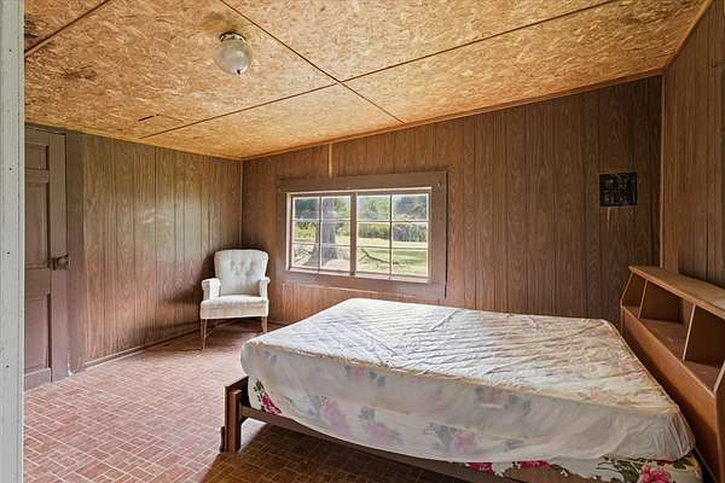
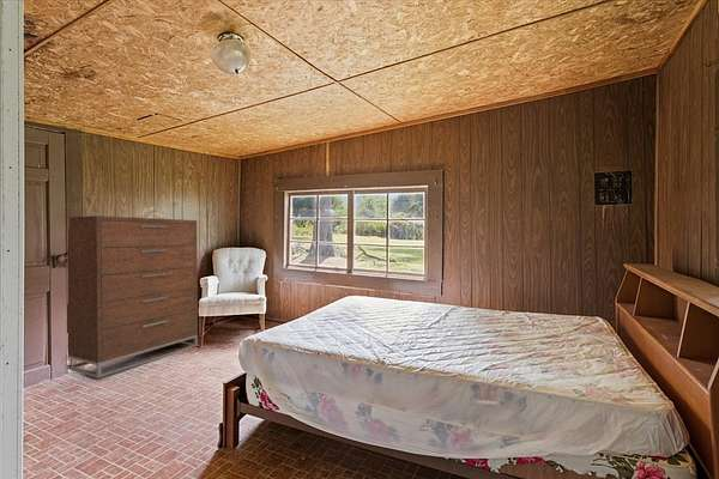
+ dresser [66,214,199,378]
